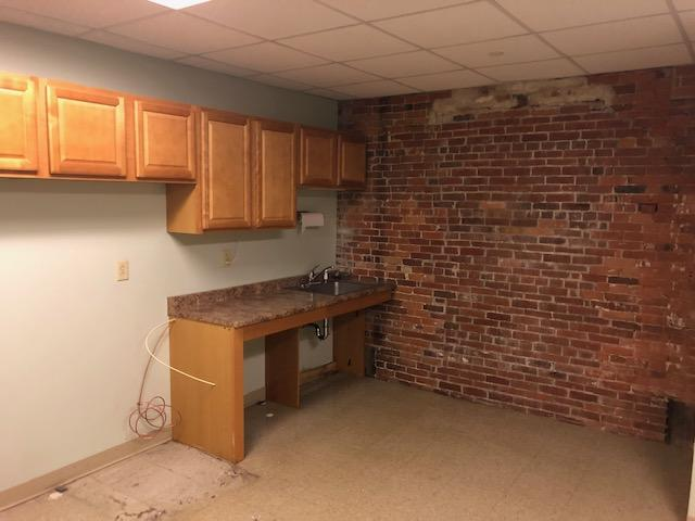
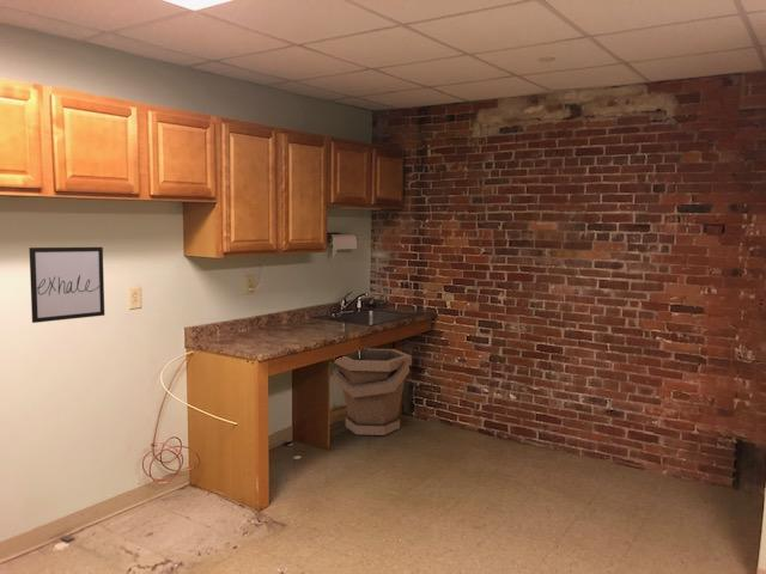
+ wall art [29,246,105,324]
+ bucket [332,348,413,436]
